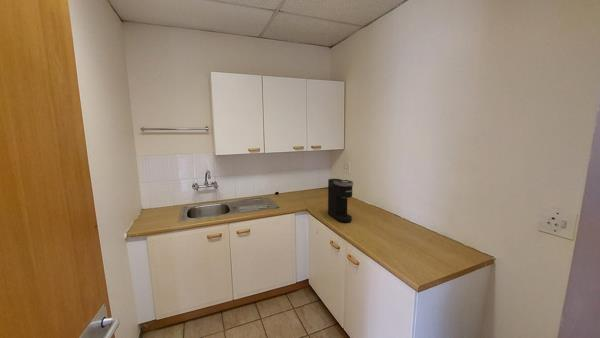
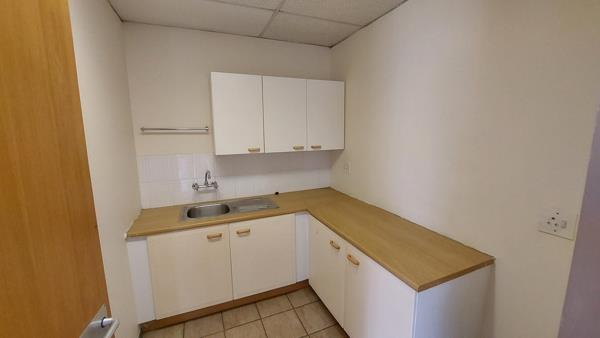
- coffee maker [327,178,354,223]
